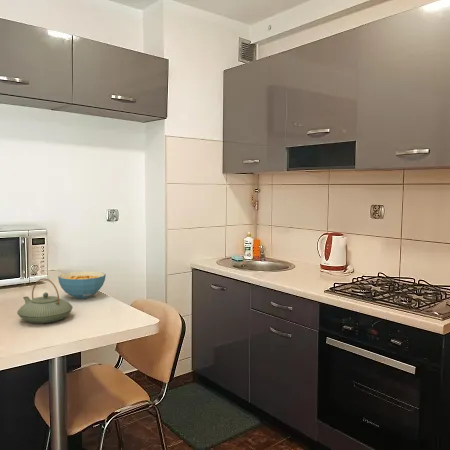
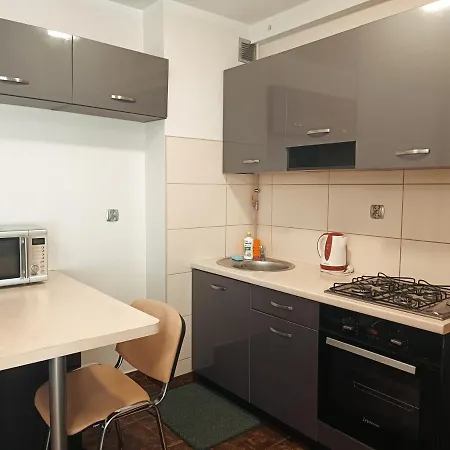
- teapot [16,277,74,324]
- cereal bowl [57,270,107,300]
